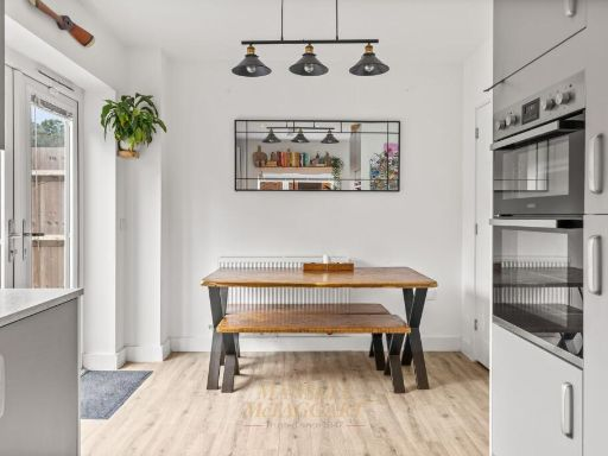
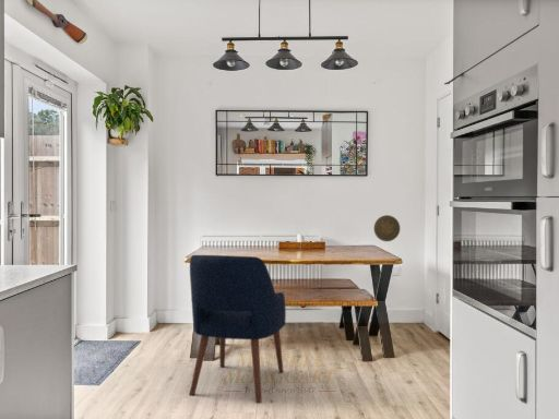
+ chair [189,254,287,404]
+ decorative plate [373,214,401,242]
